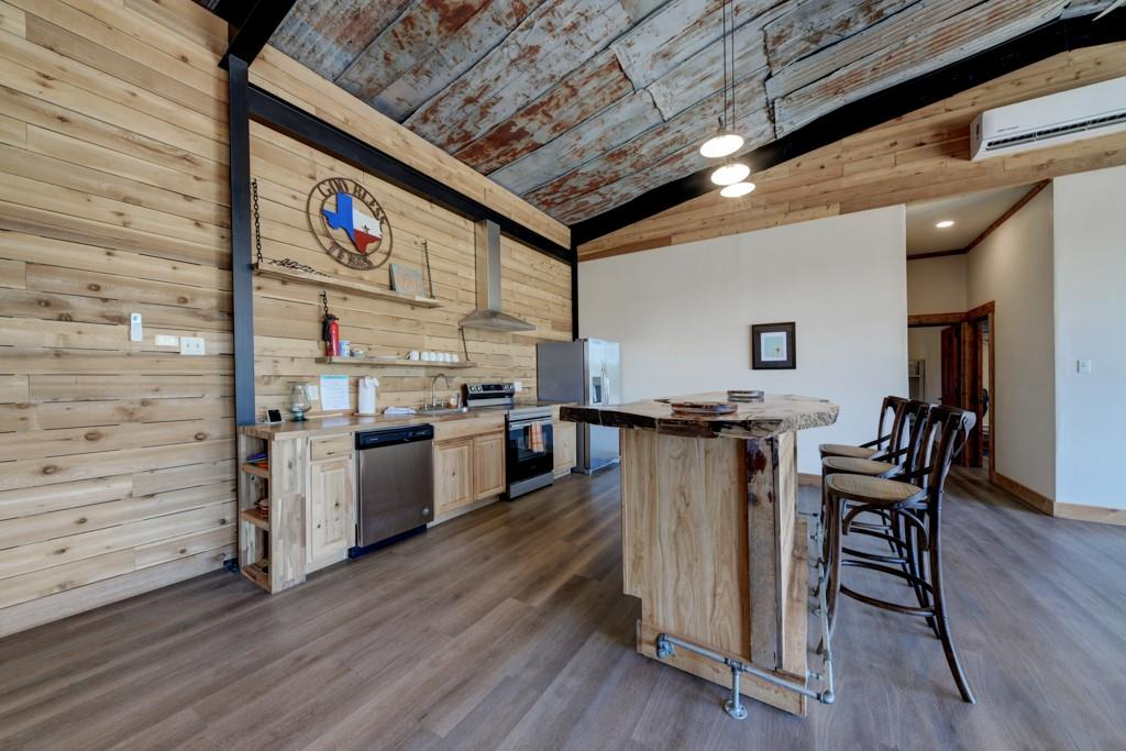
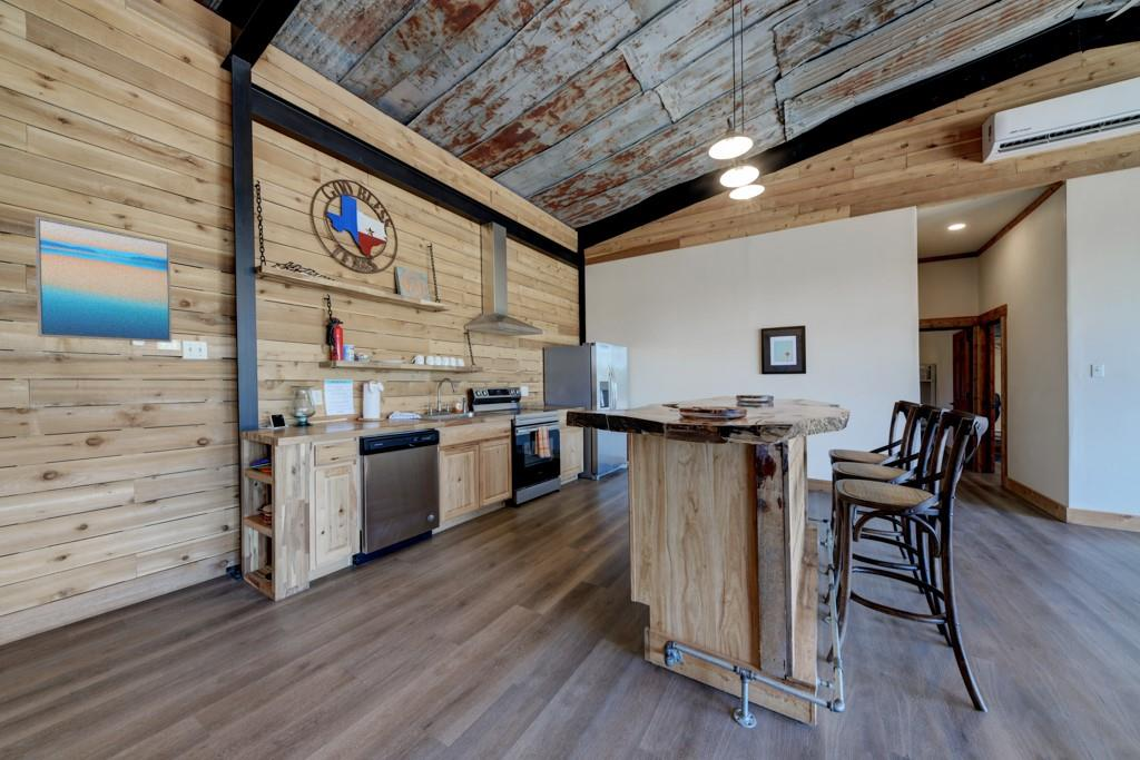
+ wall art [33,216,173,344]
